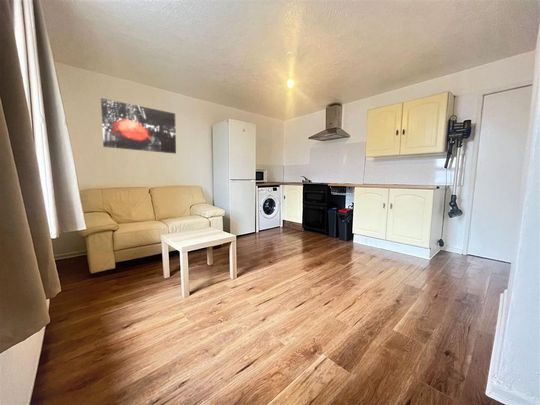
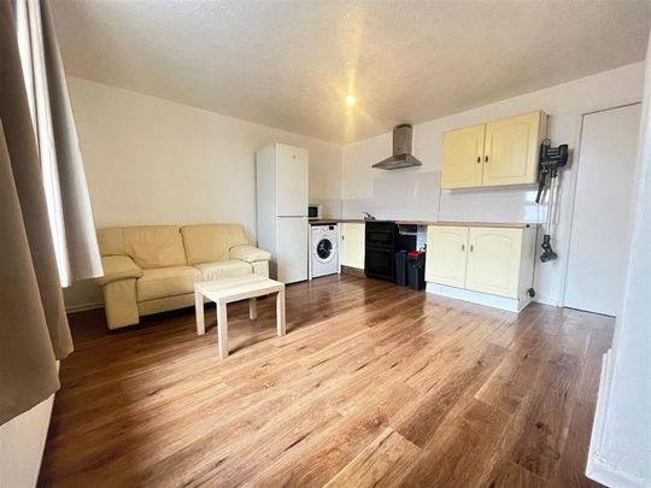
- wall art [100,97,177,155]
